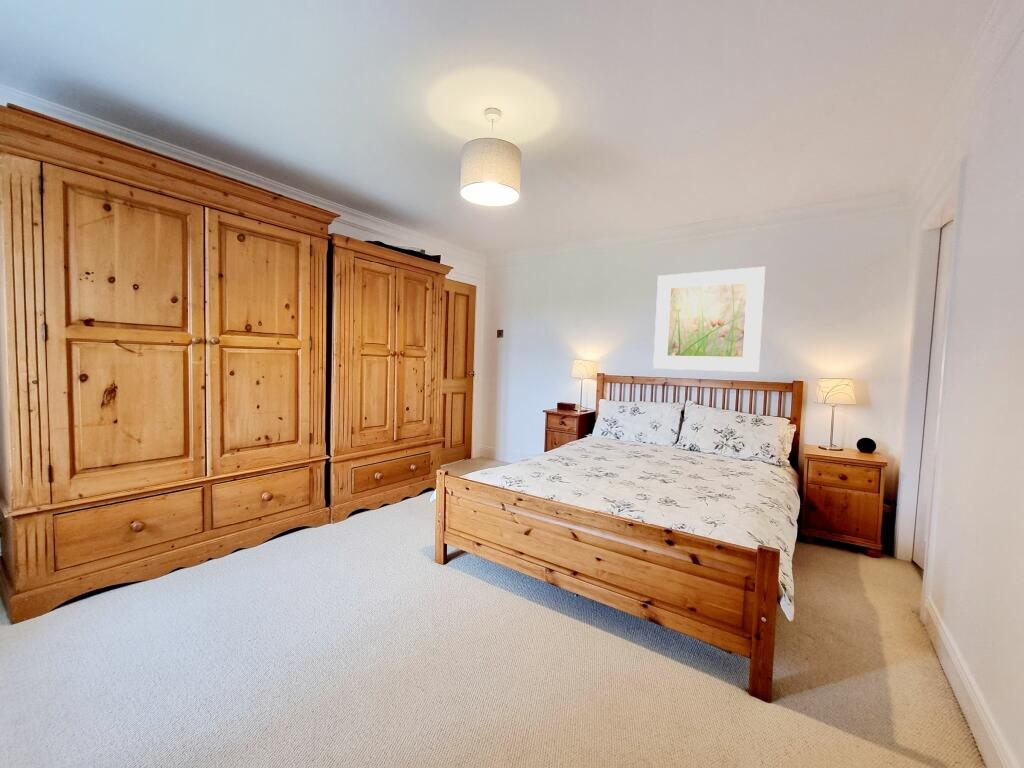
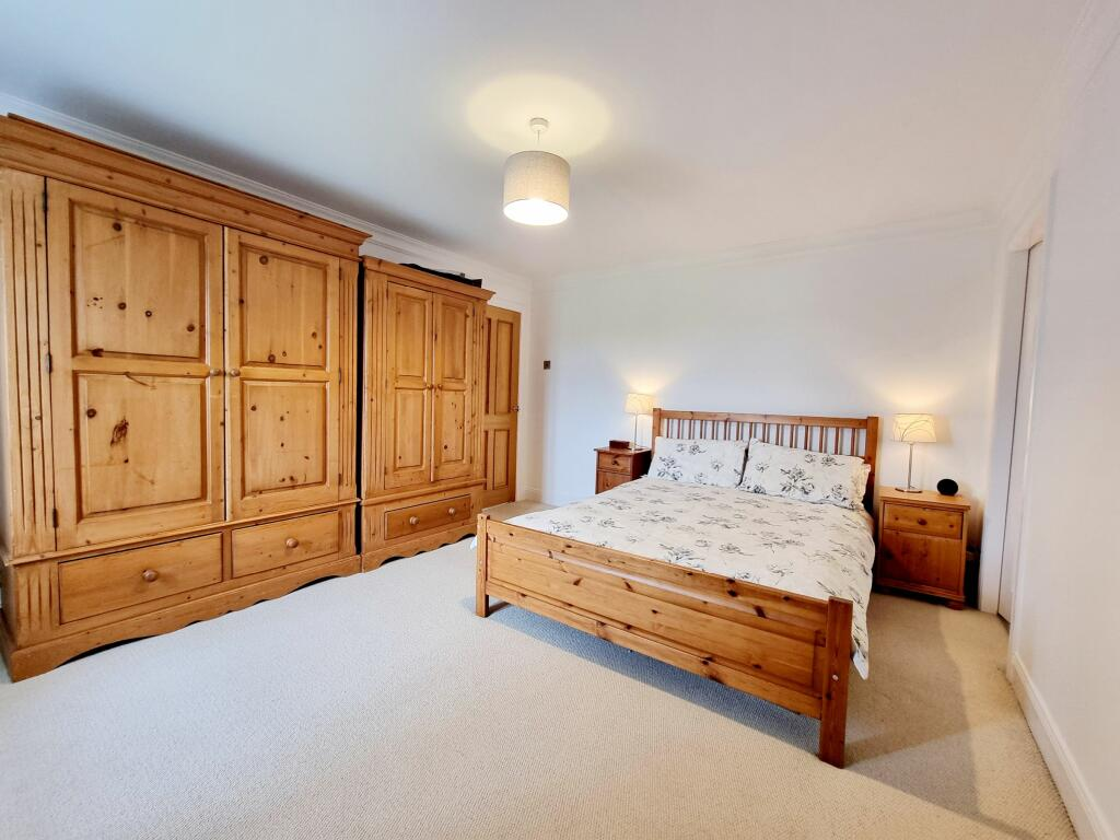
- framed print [652,266,766,373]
